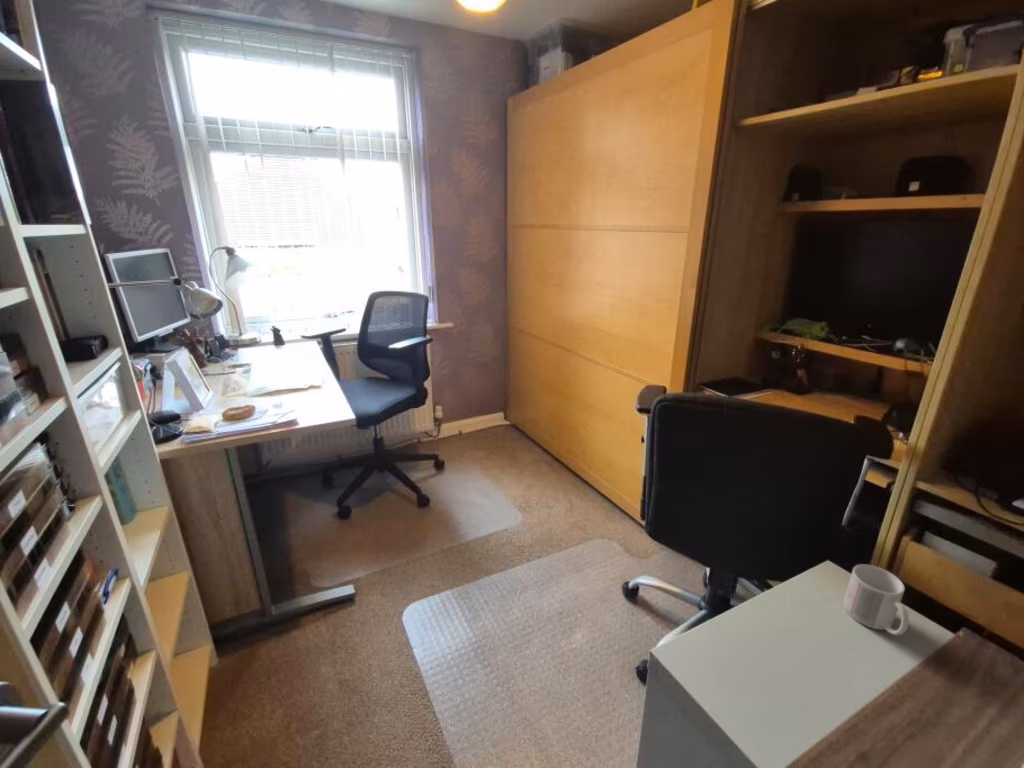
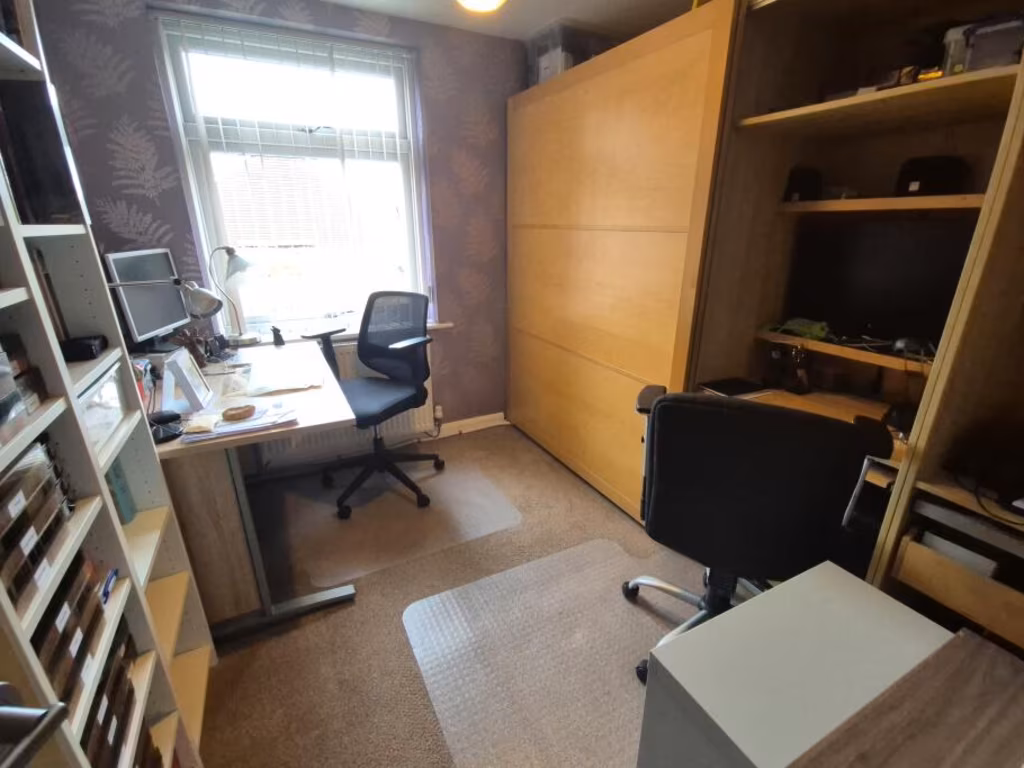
- mug [842,564,910,636]
